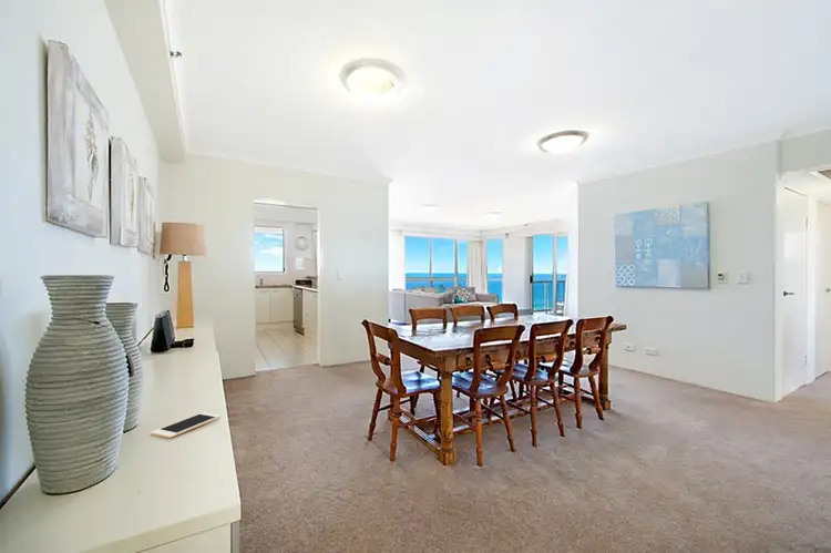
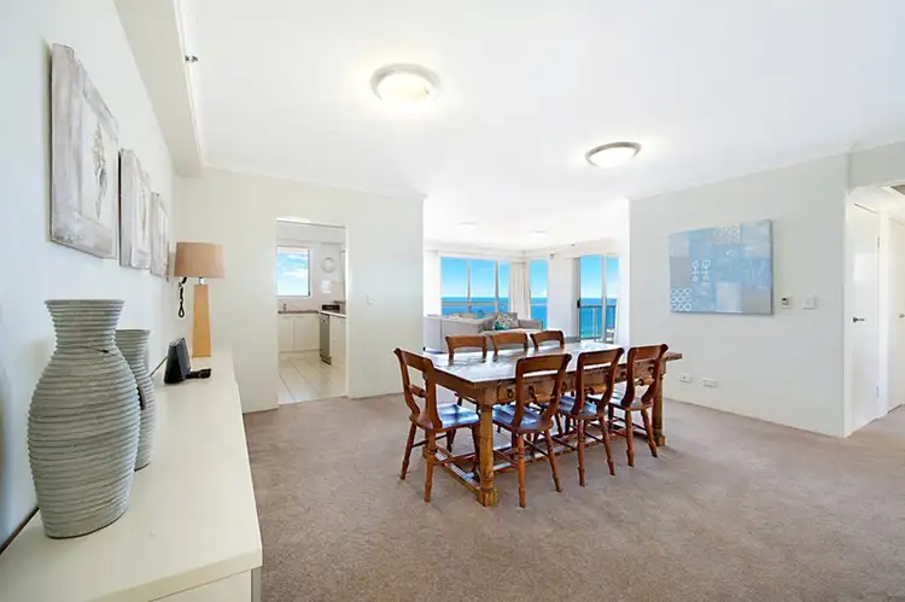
- cell phone [151,411,222,439]
